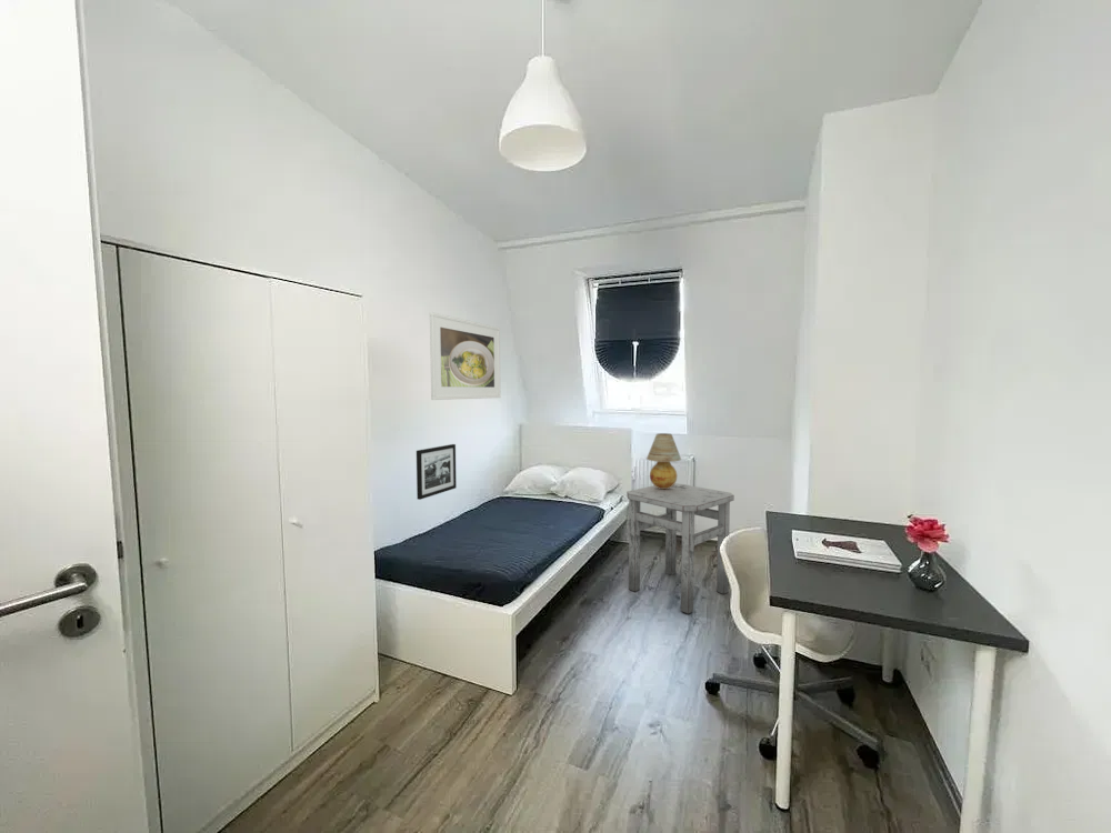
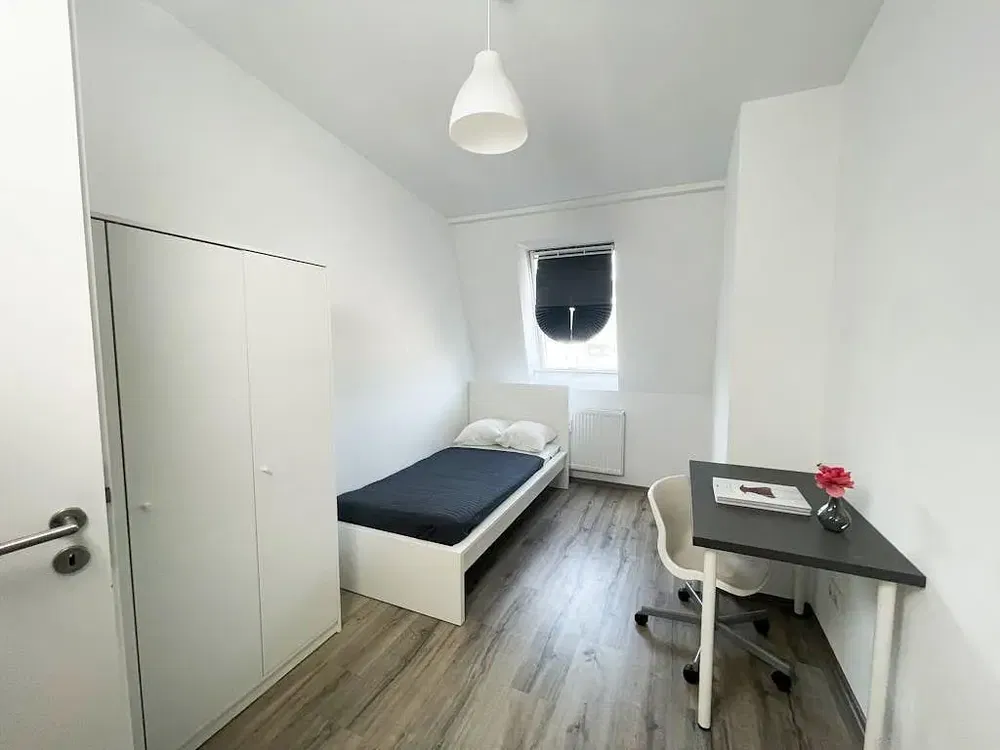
- picture frame [416,443,458,501]
- side table [625,482,735,615]
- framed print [429,311,501,401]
- table lamp [645,432,682,489]
